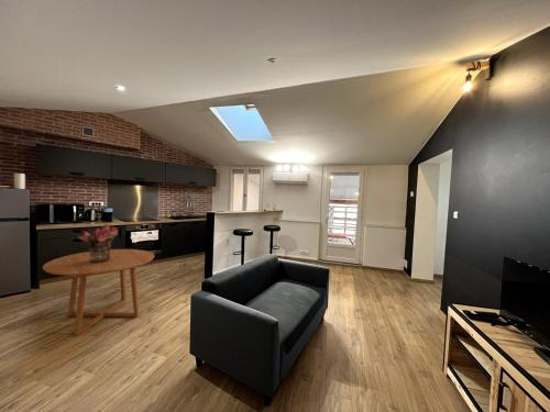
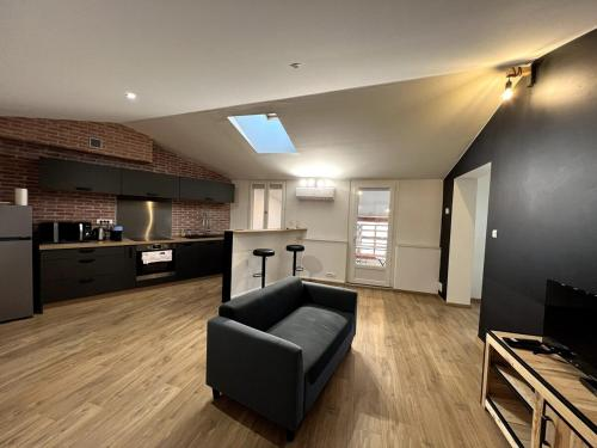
- bouquet [77,223,119,263]
- dining table [42,248,155,336]
